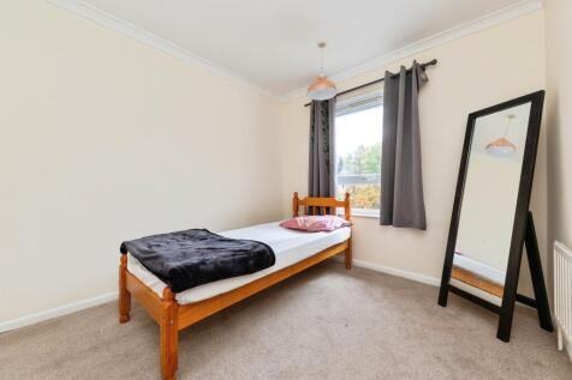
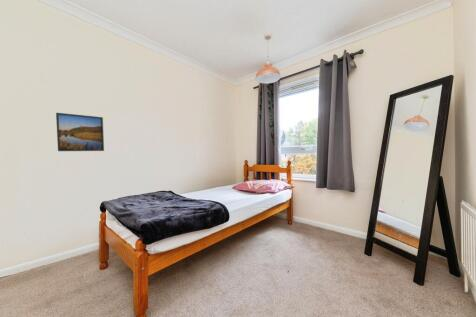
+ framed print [55,112,105,152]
